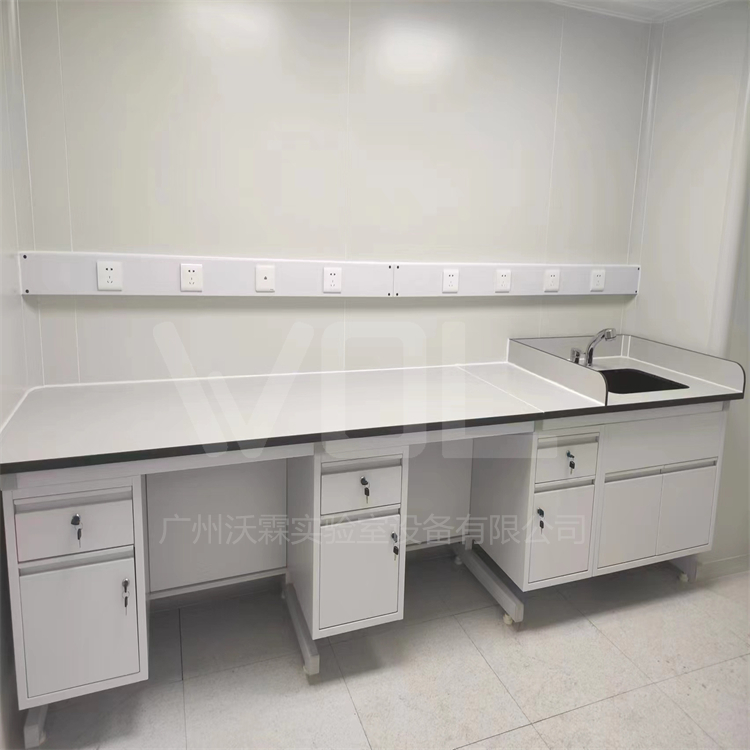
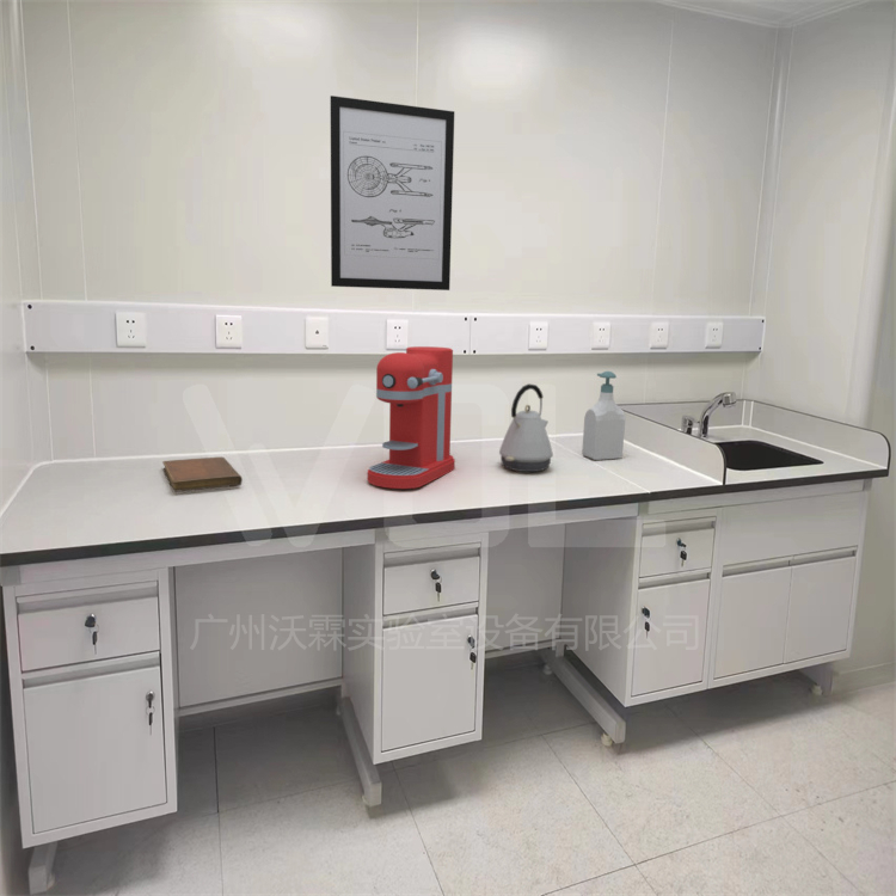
+ kettle [498,382,554,473]
+ wall art [330,94,455,291]
+ soap bottle [581,370,626,461]
+ coffee maker [367,345,456,490]
+ notebook [161,456,244,493]
